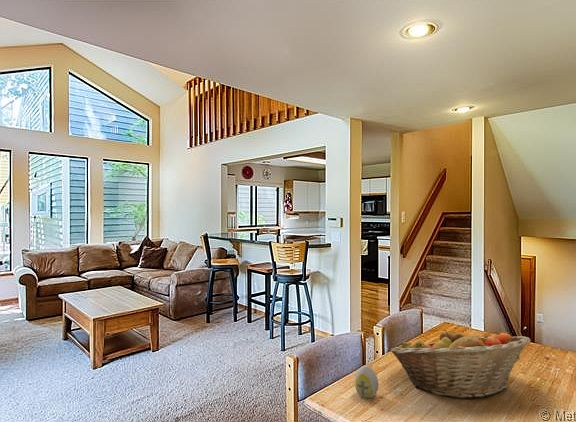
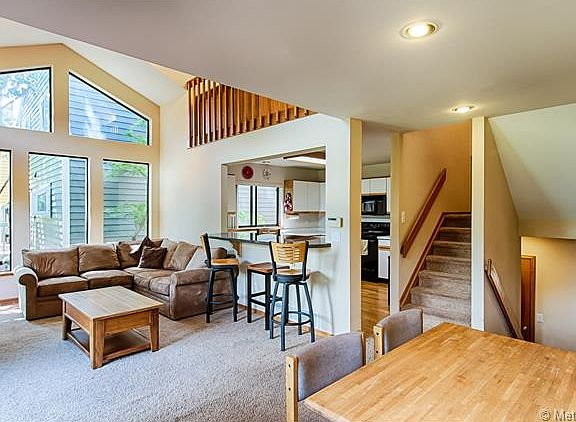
- decorative egg [354,364,379,399]
- fruit basket [389,328,531,400]
